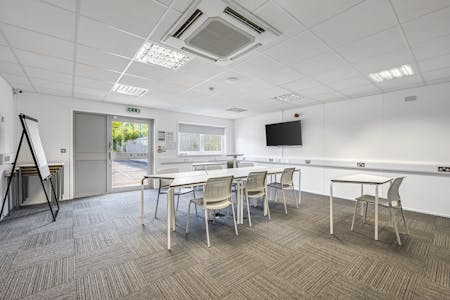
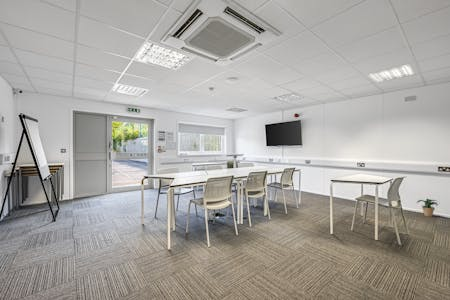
+ potted plant [416,198,439,218]
